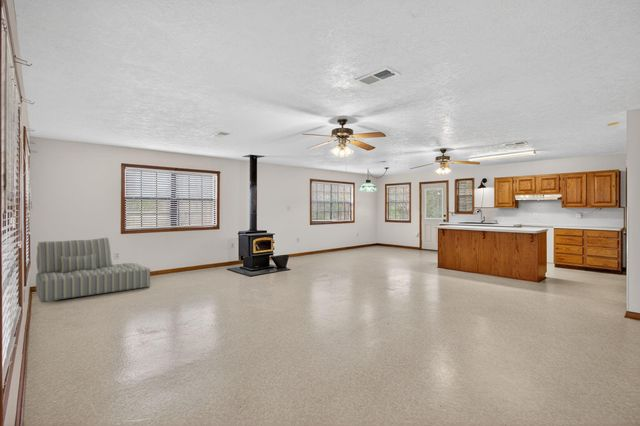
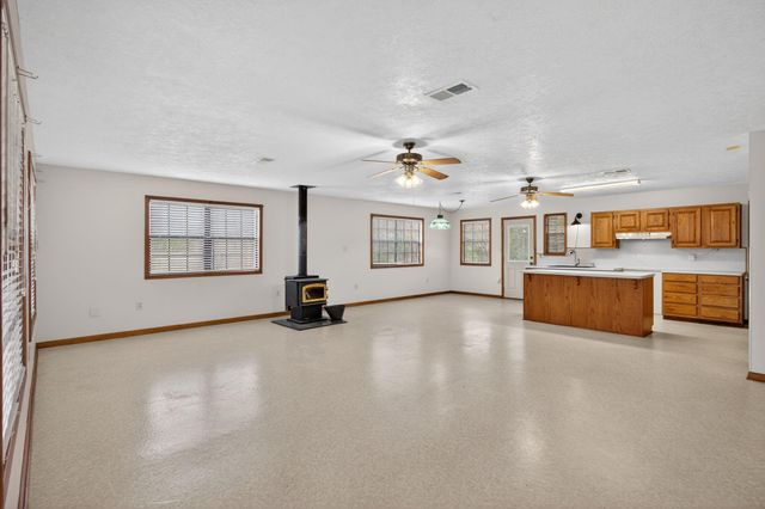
- sofa [35,237,151,303]
